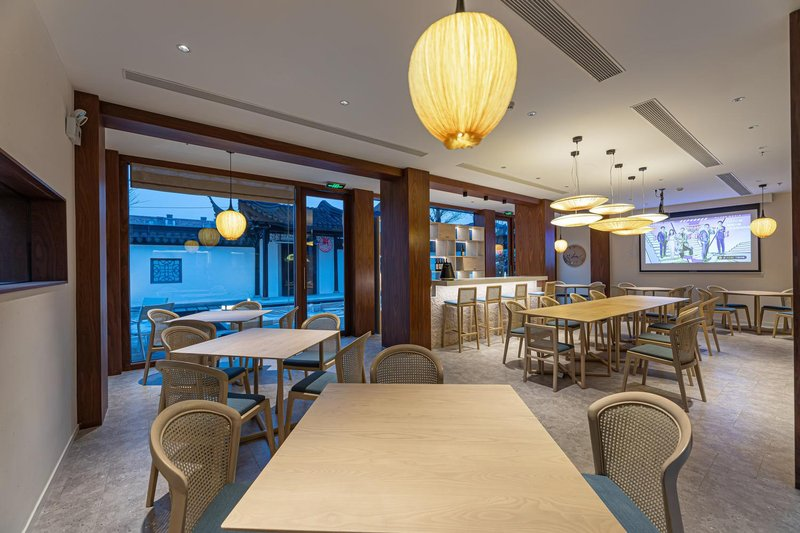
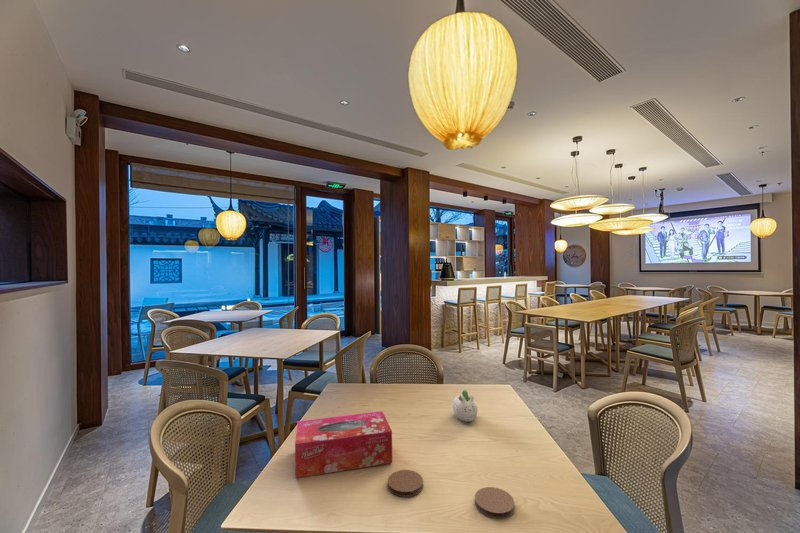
+ coaster [474,486,516,520]
+ tissue box [294,410,393,479]
+ succulent planter [452,389,479,423]
+ coaster [387,469,424,498]
